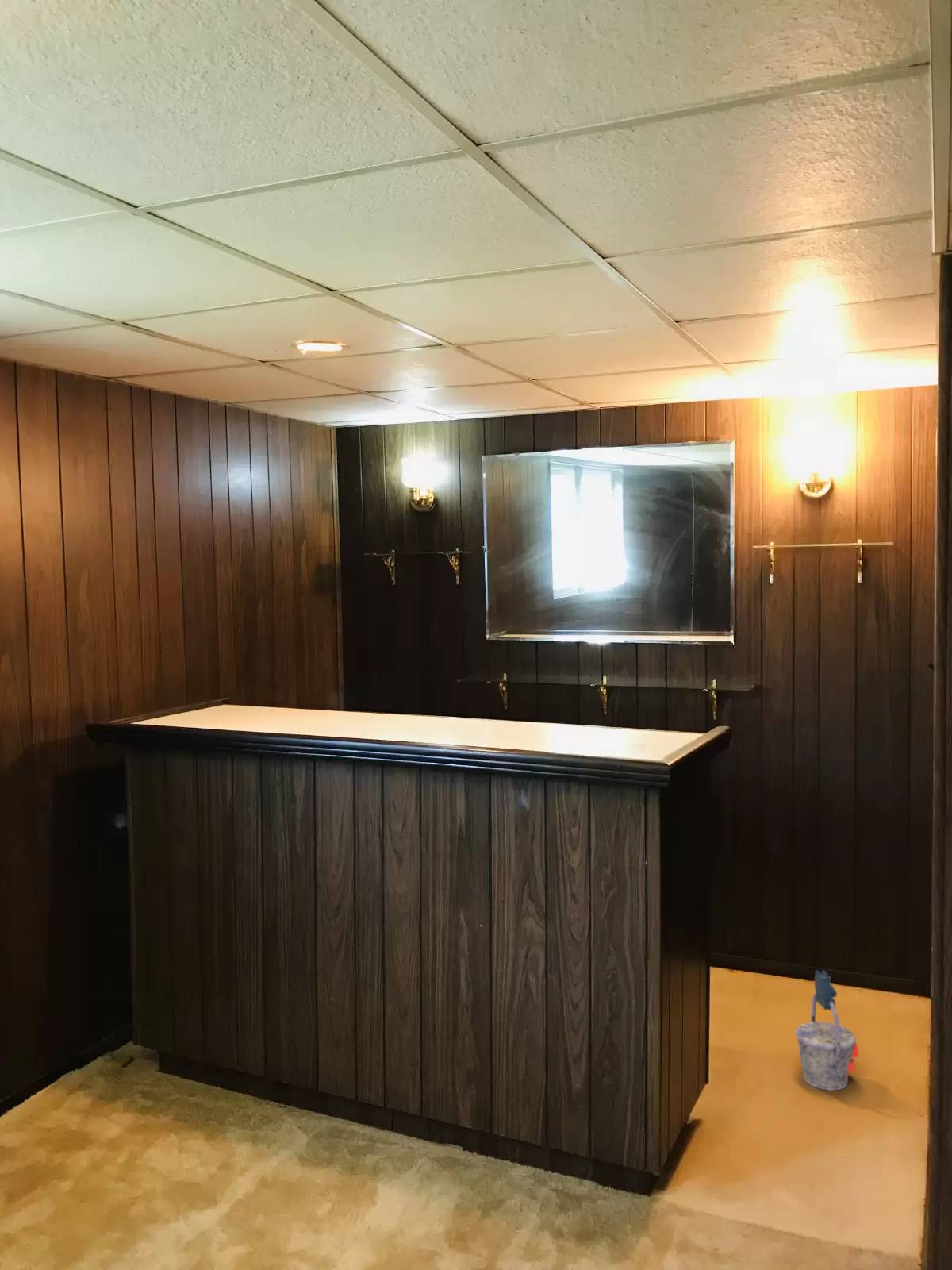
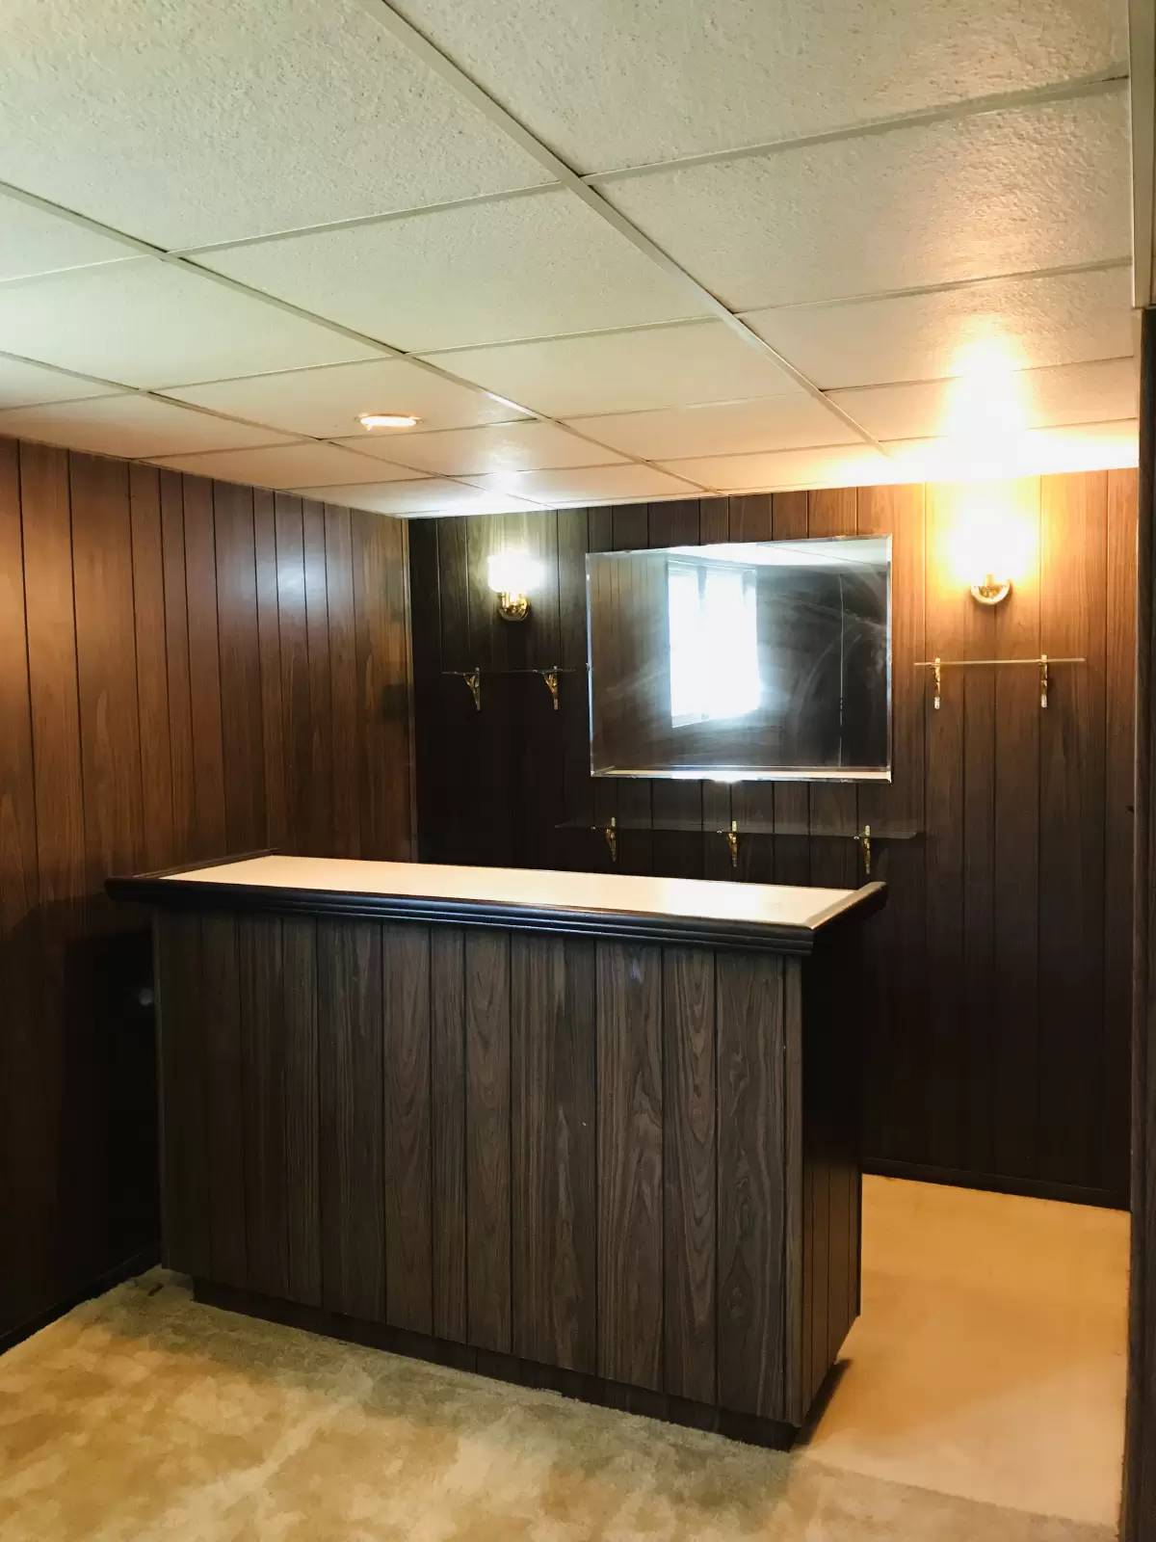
- bucket [794,969,859,1091]
